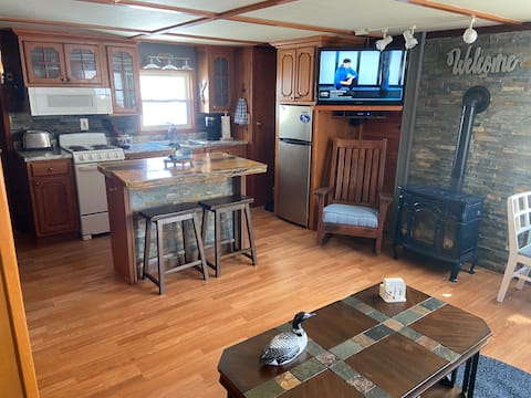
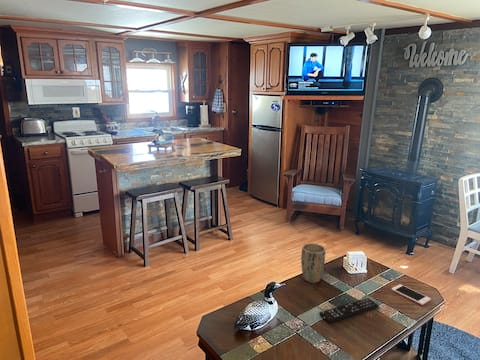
+ plant pot [300,242,326,284]
+ remote control [319,297,380,325]
+ cell phone [391,283,432,306]
